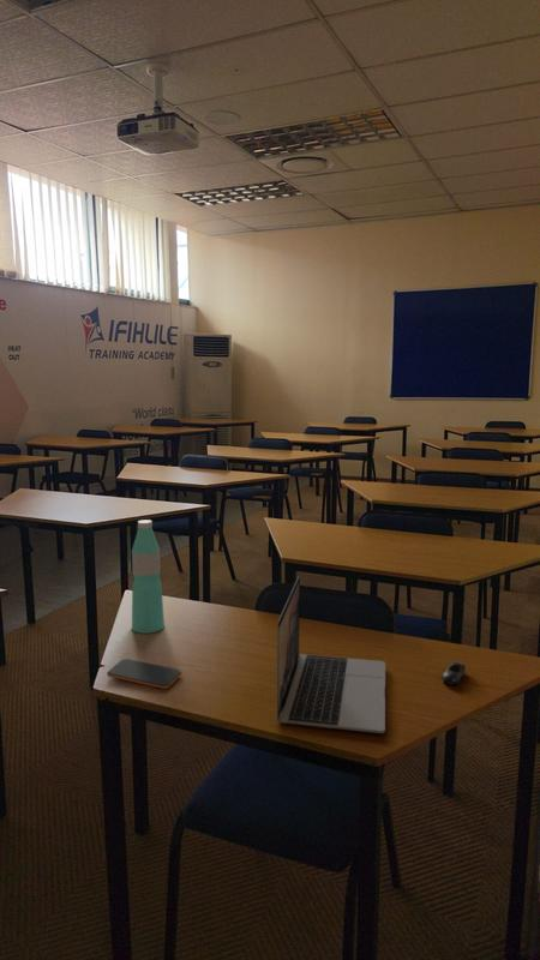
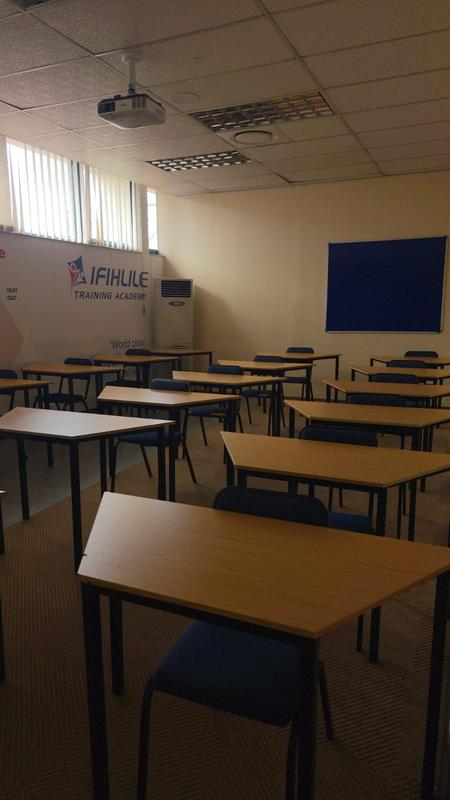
- smartphone [106,658,184,690]
- computer mouse [442,660,467,686]
- laptop [276,575,386,734]
- water bottle [131,518,166,635]
